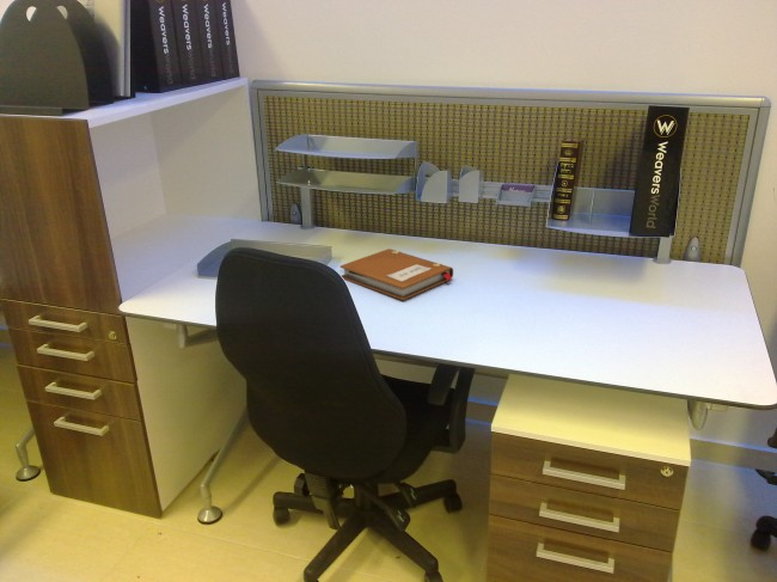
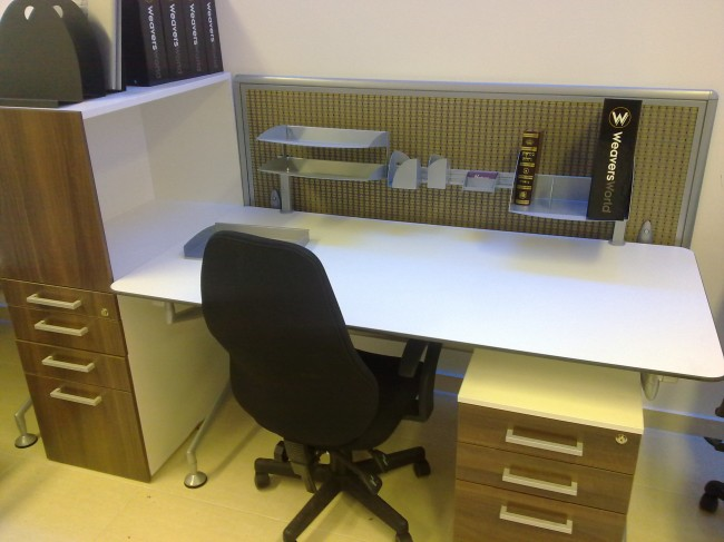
- notebook [338,247,454,301]
